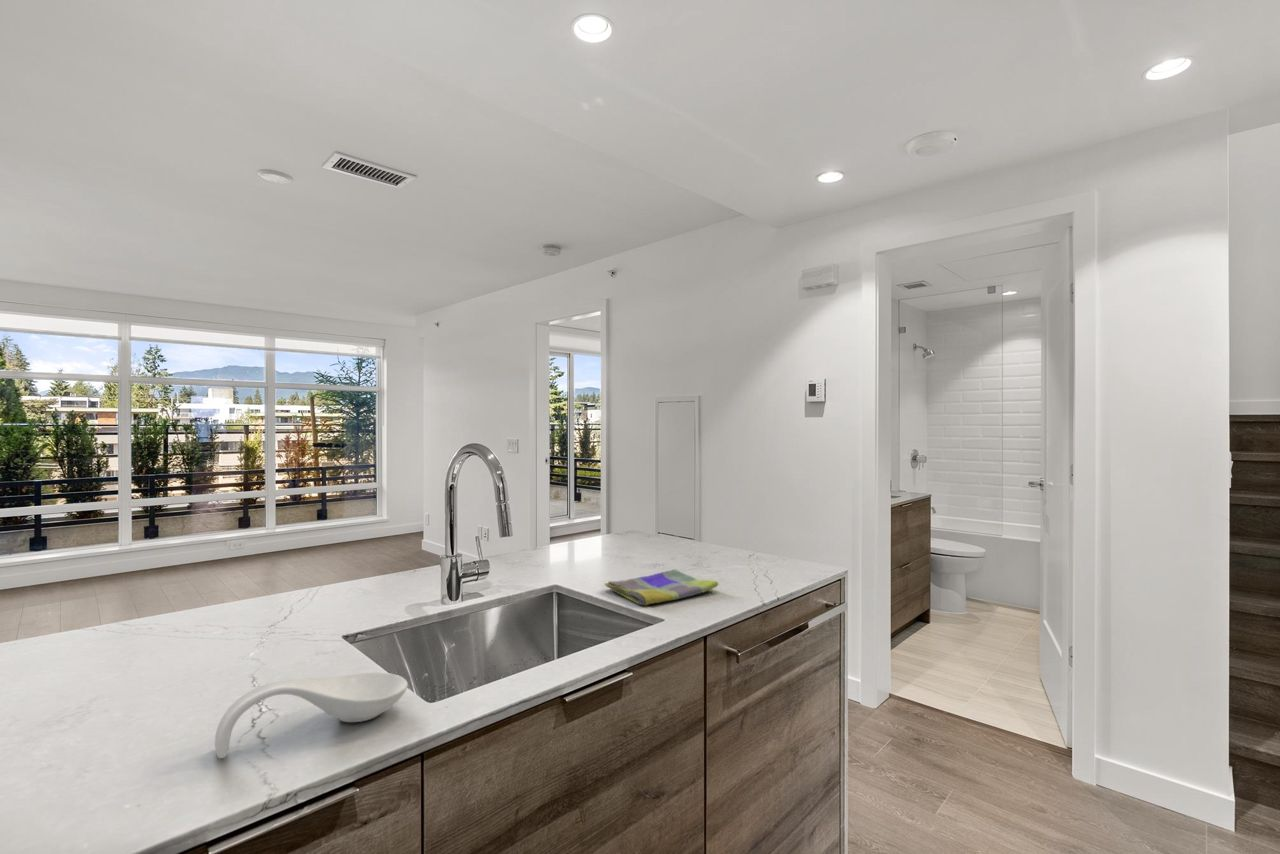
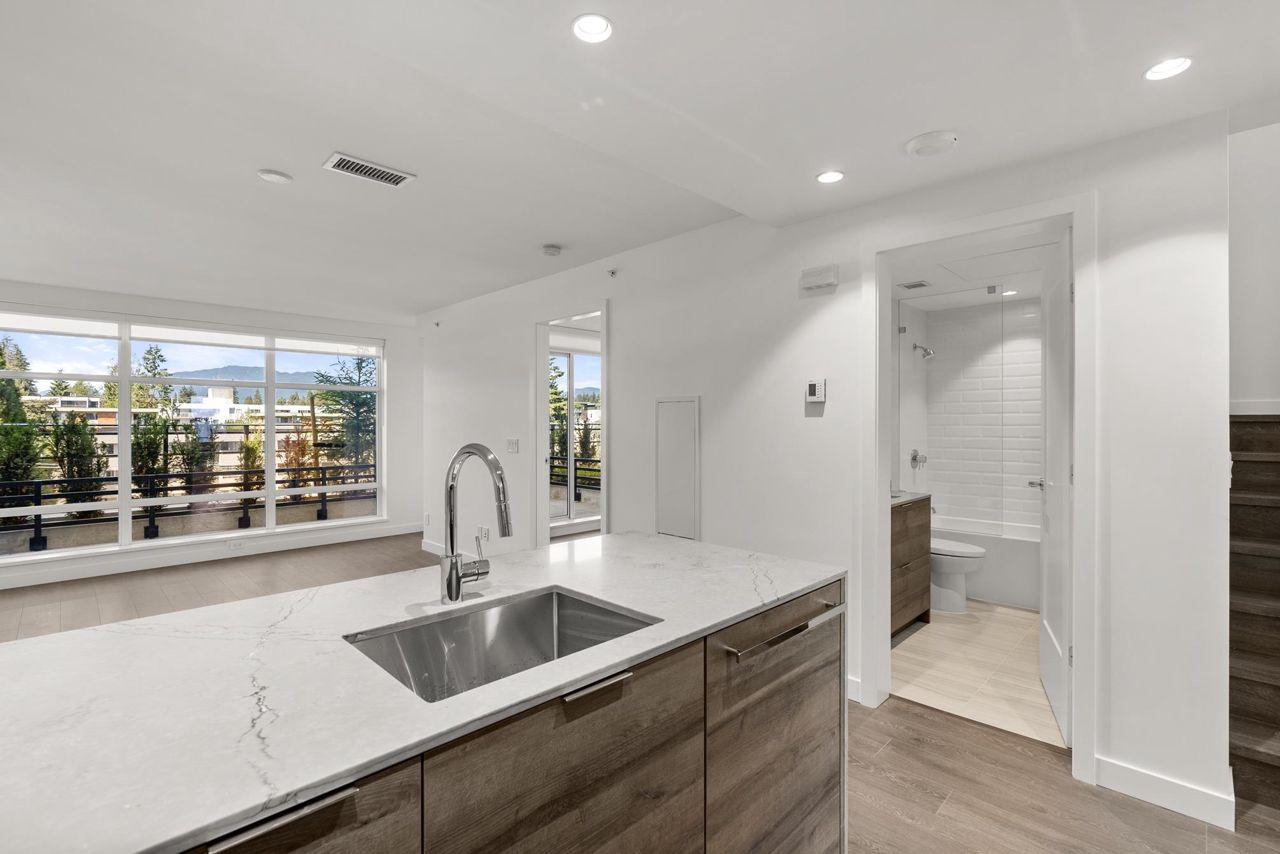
- spoon rest [214,671,409,760]
- dish towel [603,569,719,607]
